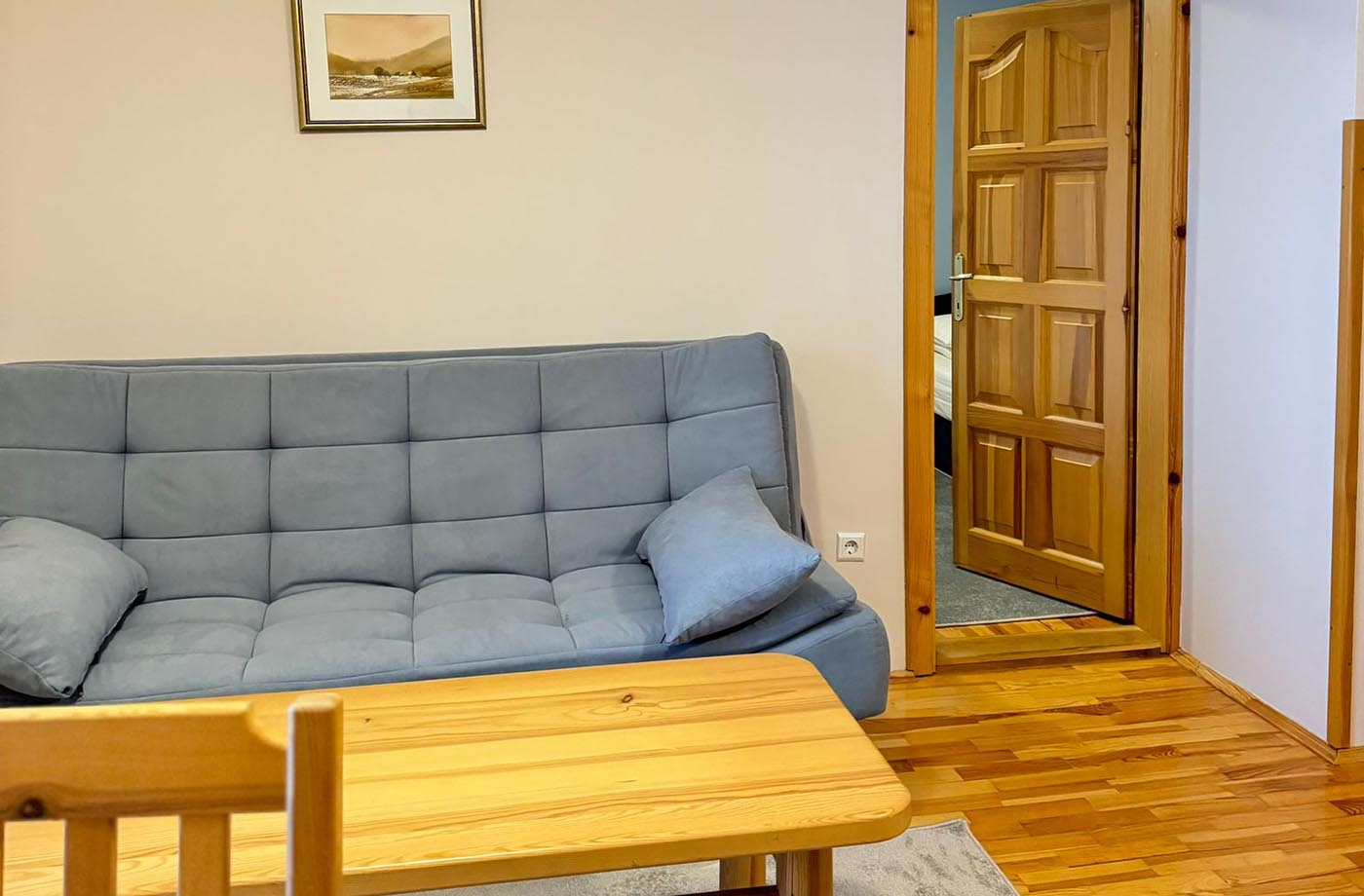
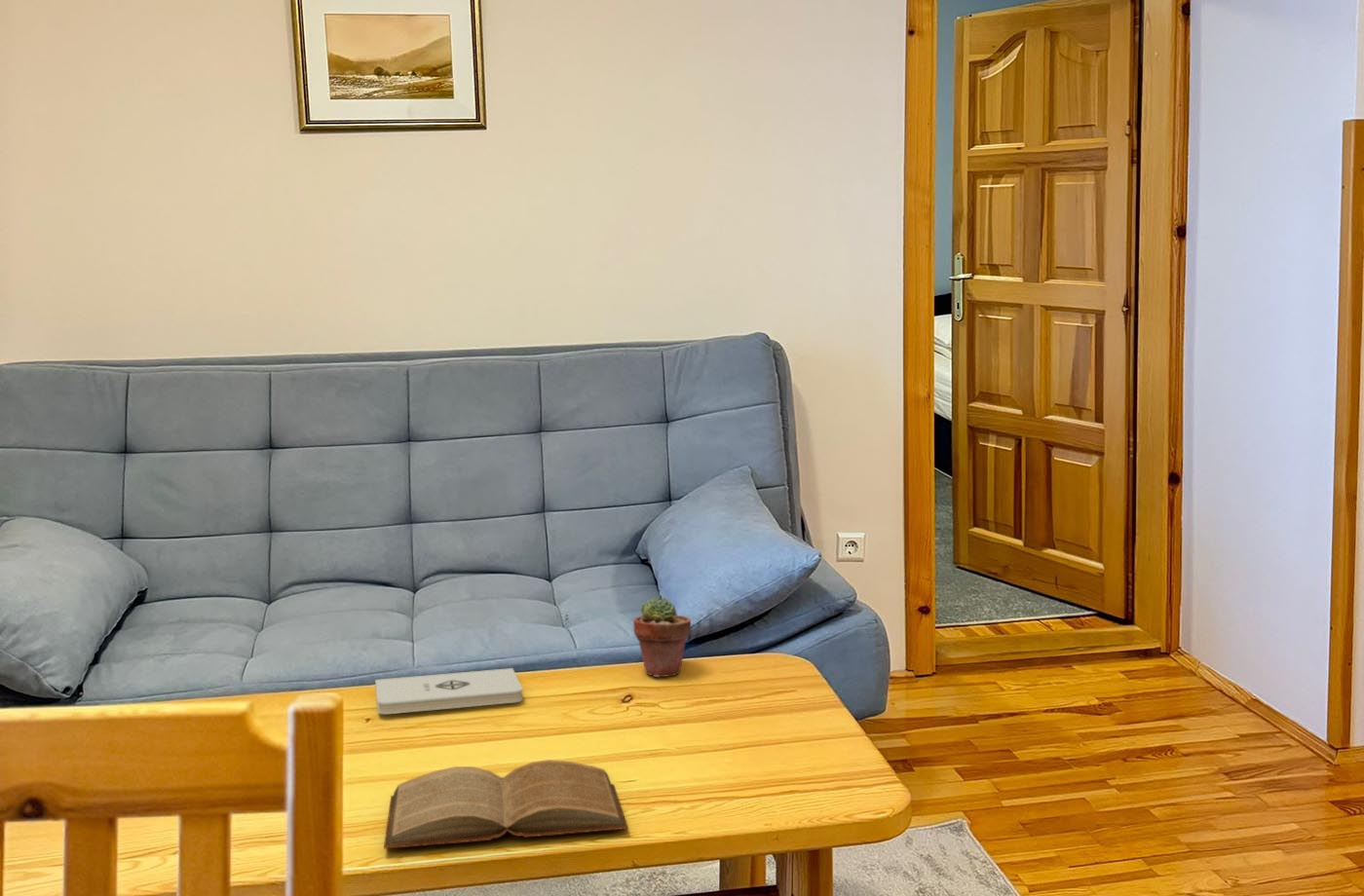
+ notepad [374,667,524,715]
+ potted succulent [632,595,692,678]
+ book [383,759,628,850]
